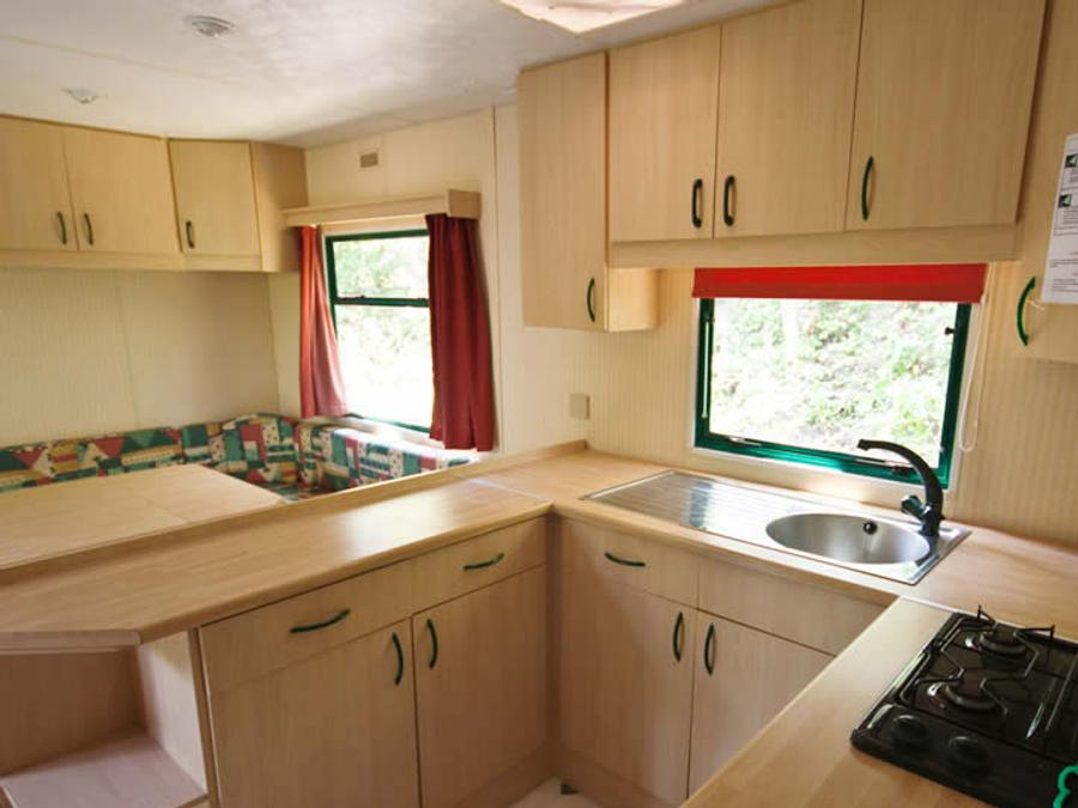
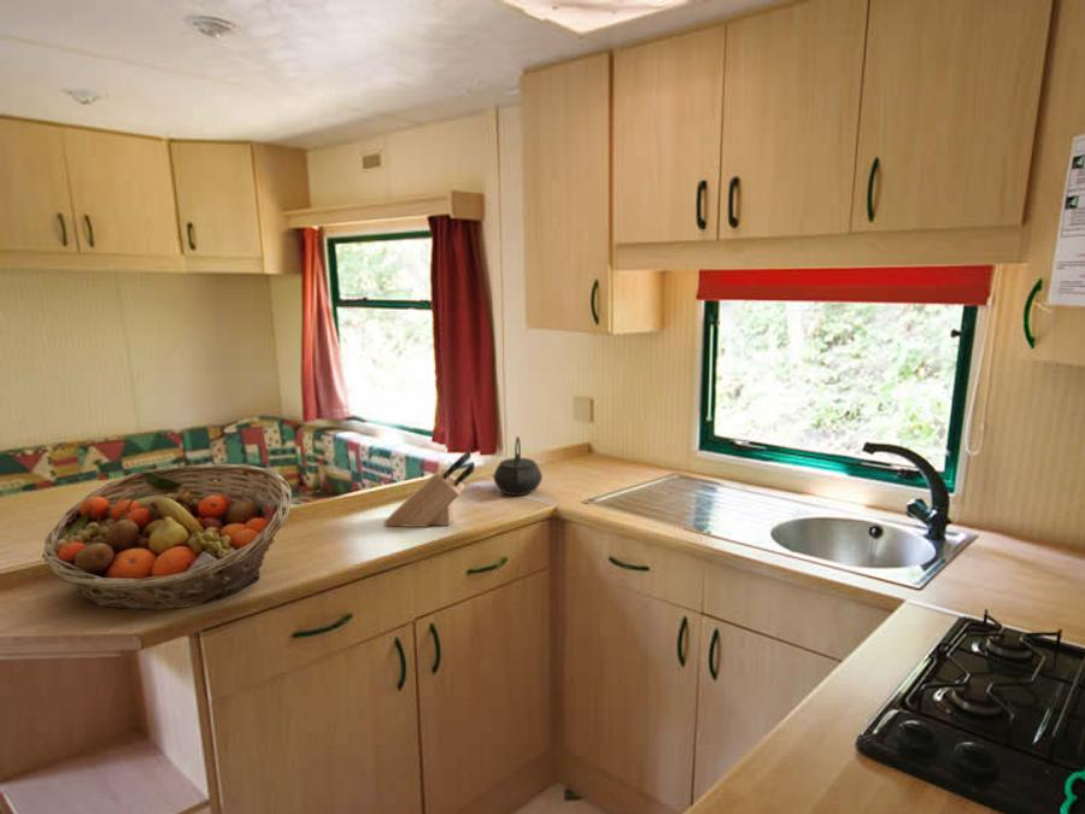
+ knife block [382,449,476,528]
+ fruit basket [41,463,293,611]
+ kettle [492,435,544,497]
